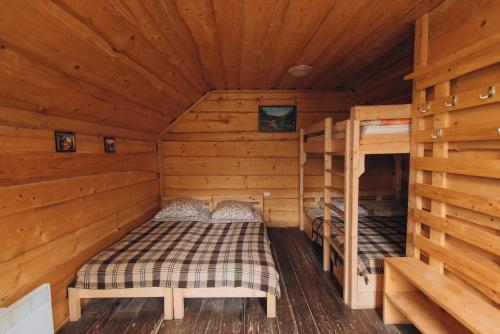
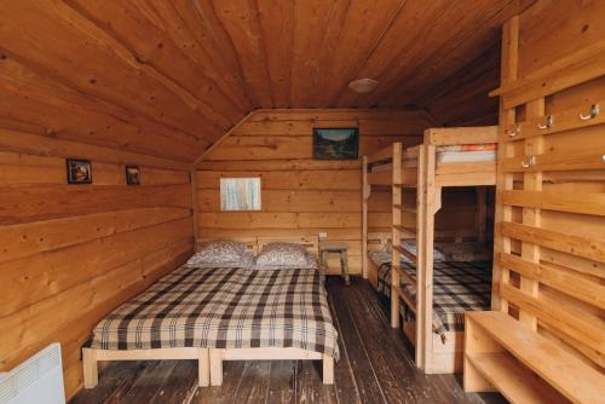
+ side table [317,241,351,287]
+ wall art [219,177,263,212]
